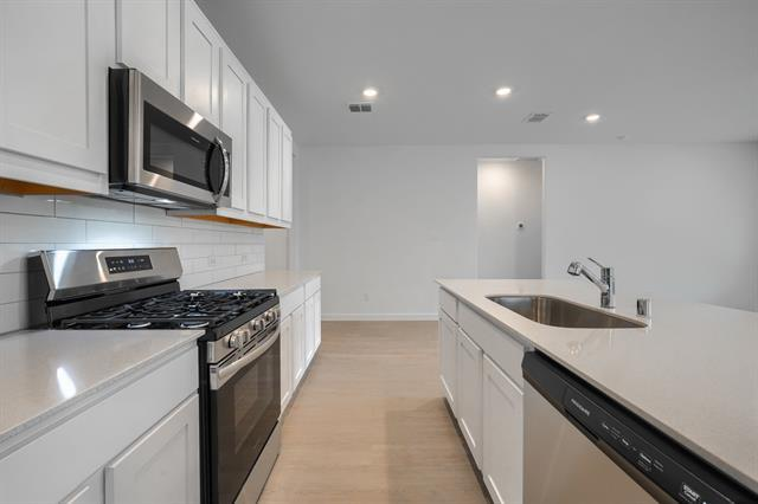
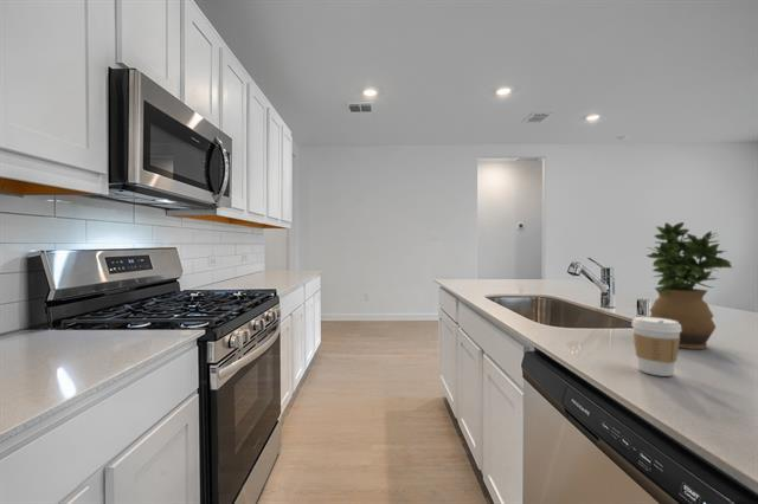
+ potted plant [645,221,733,350]
+ coffee cup [630,316,681,377]
